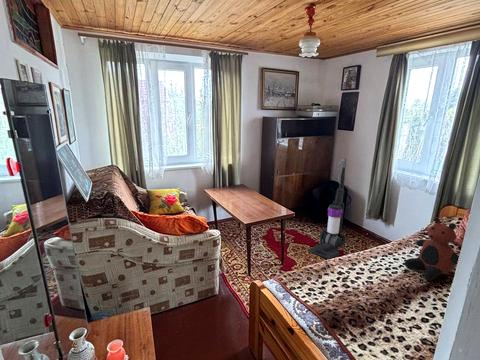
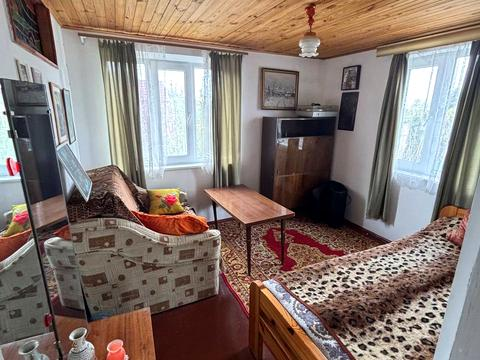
- teddy bear [404,216,460,281]
- vacuum cleaner [309,158,347,260]
